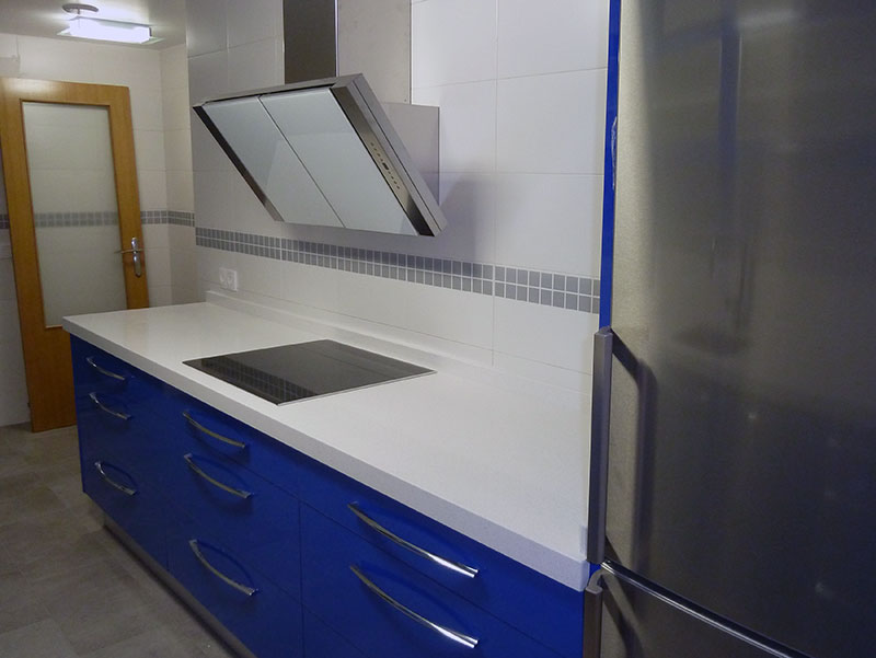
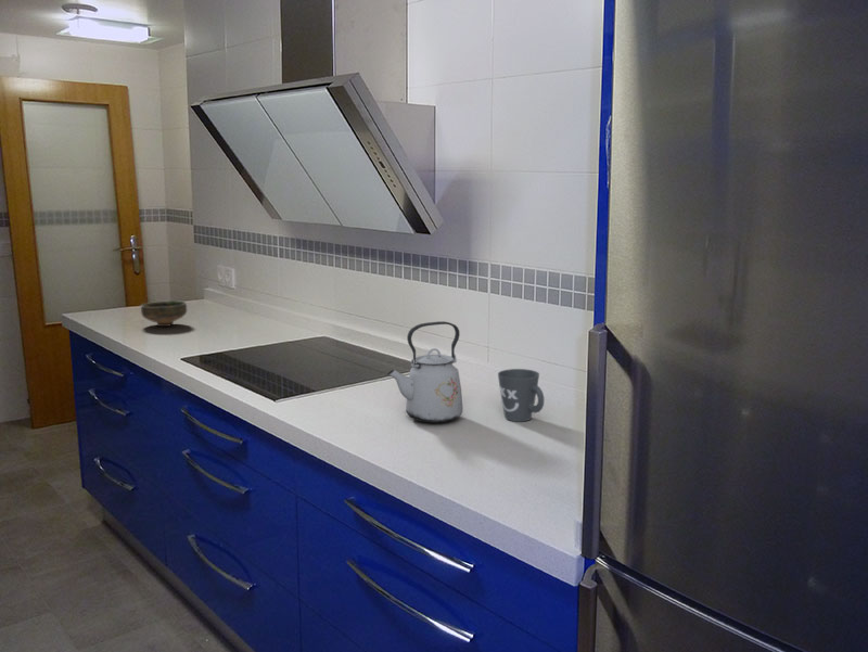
+ bowl [140,299,188,328]
+ mug [497,368,546,423]
+ kettle [386,320,464,424]
